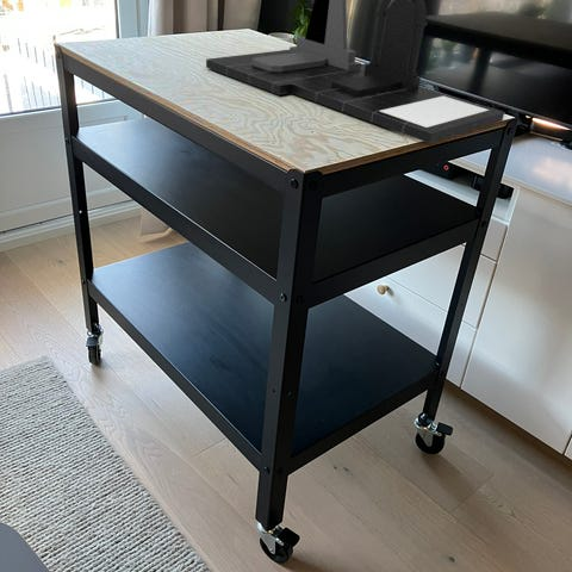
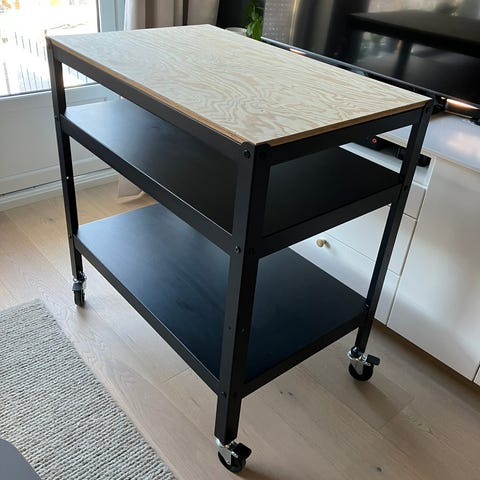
- desk organizer [205,0,505,144]
